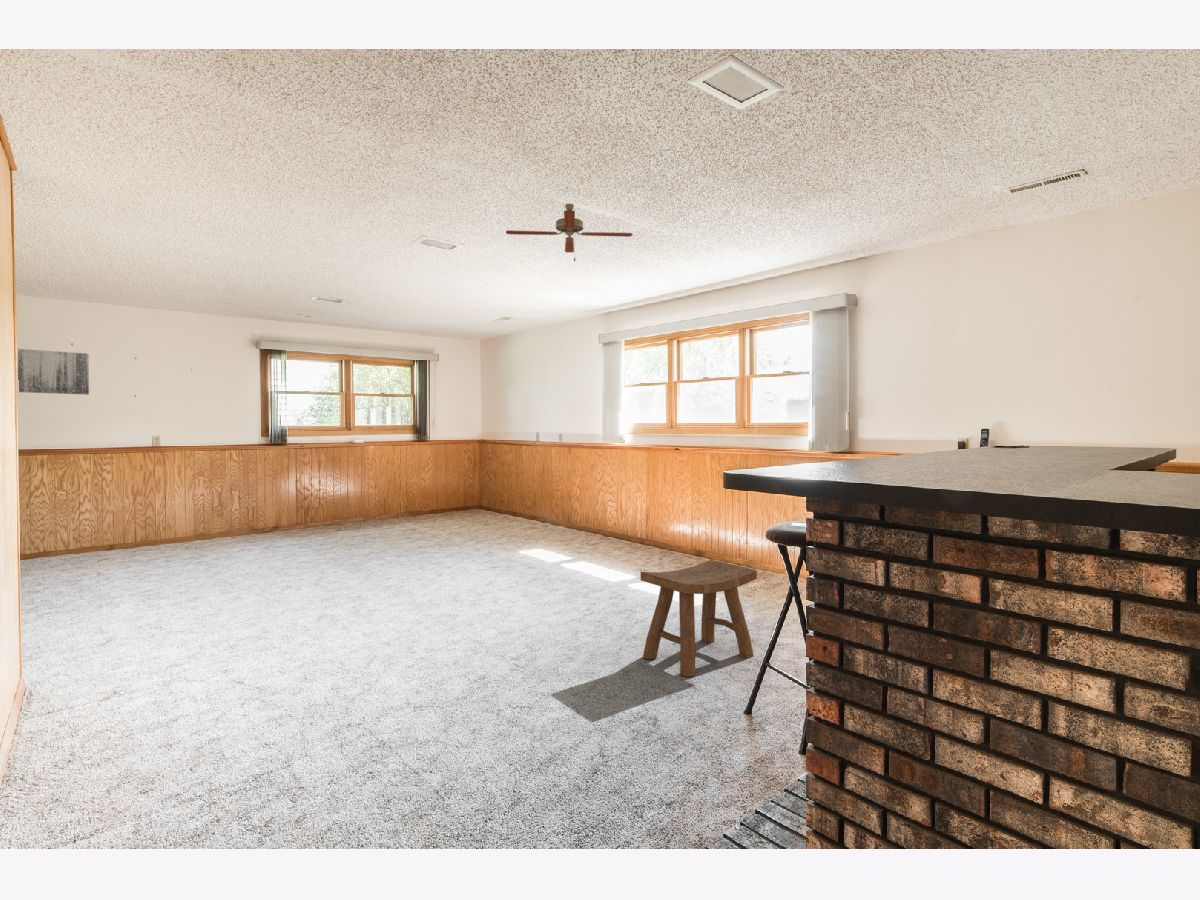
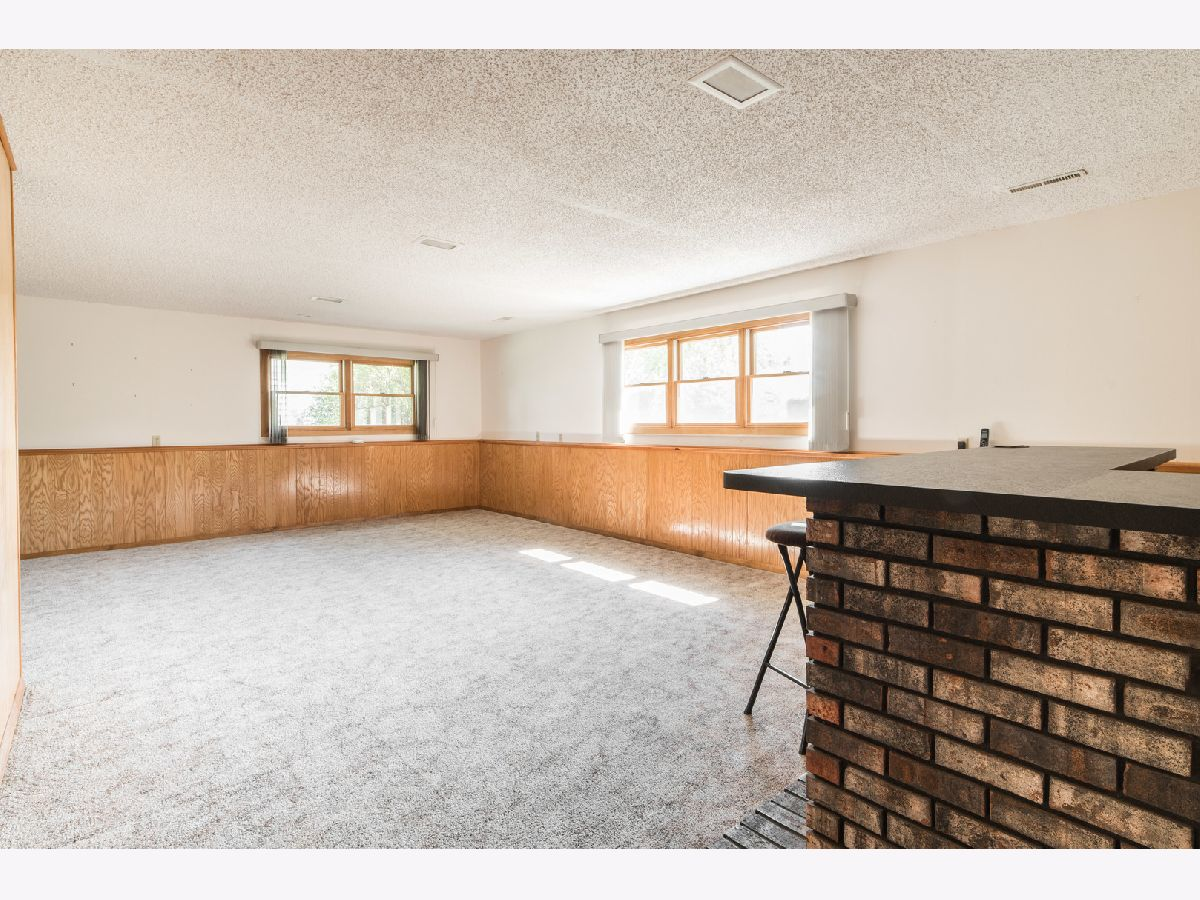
- stool [640,559,758,678]
- ceiling fan [505,202,633,262]
- wall art [17,348,90,396]
